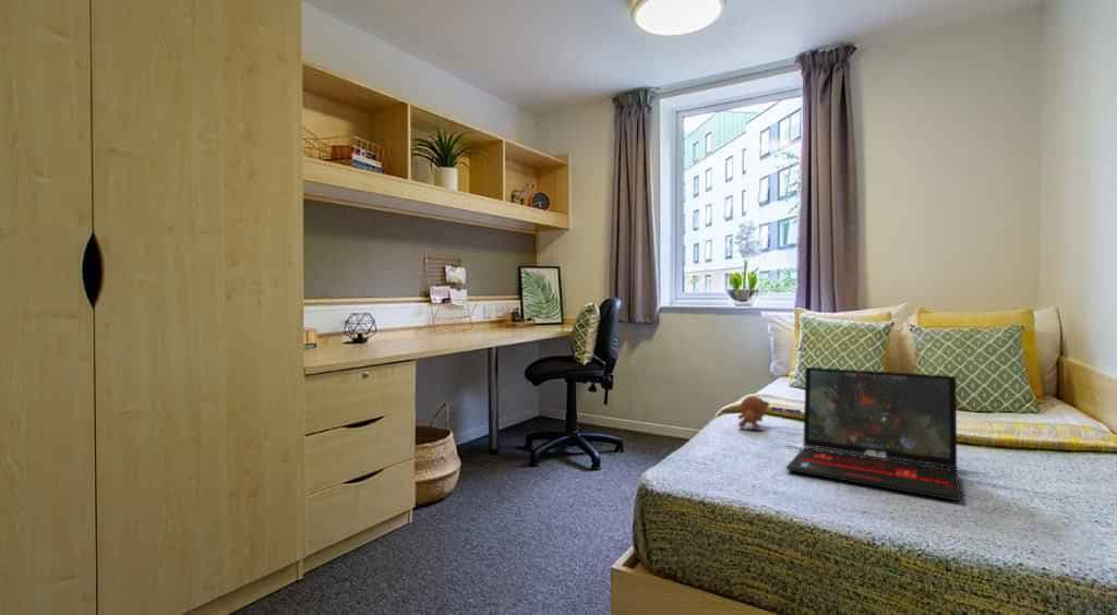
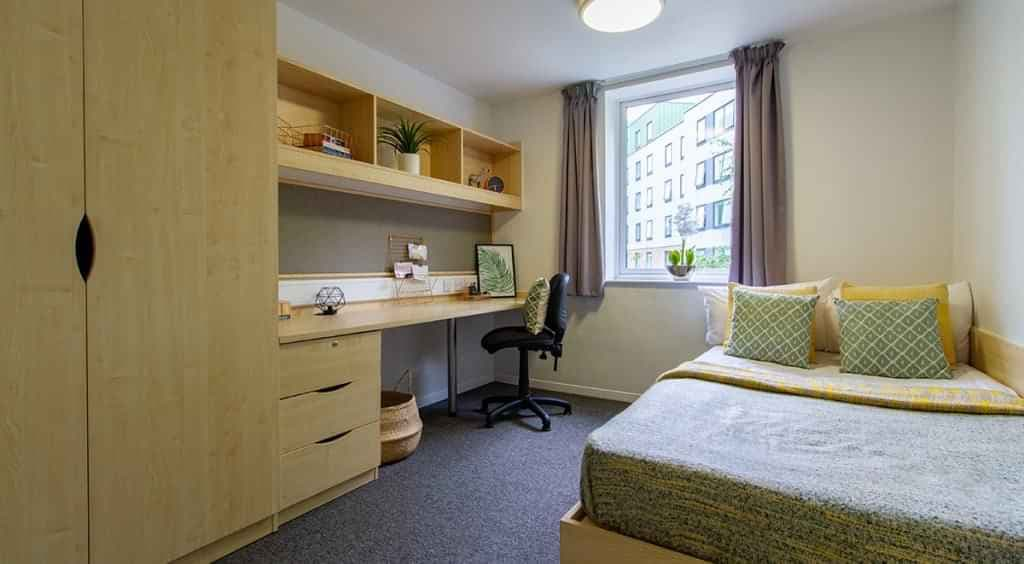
- laptop [785,366,962,502]
- teddy bear [719,395,802,431]
